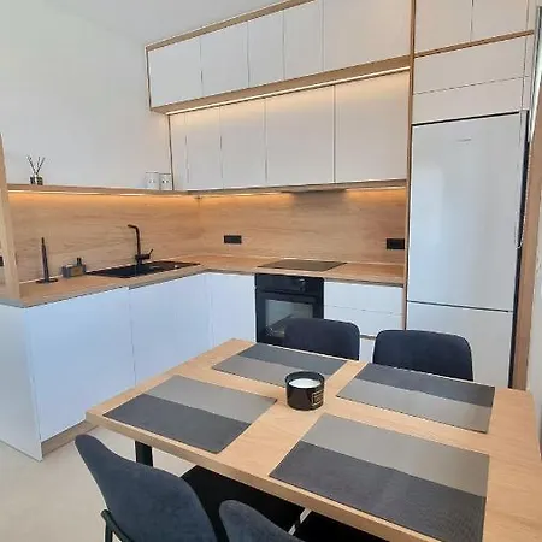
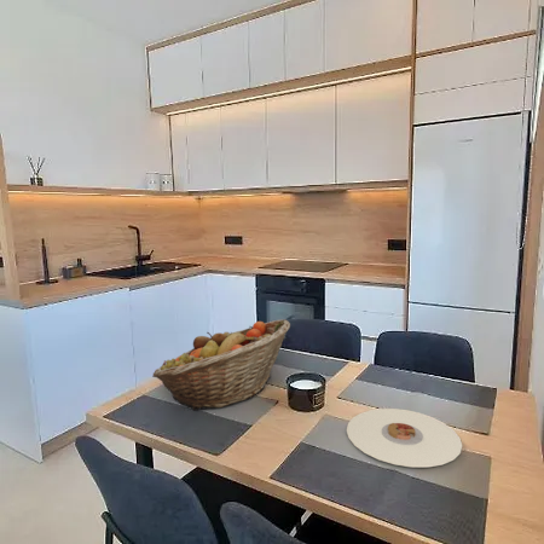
+ plate [346,407,463,469]
+ fruit basket [151,318,291,411]
